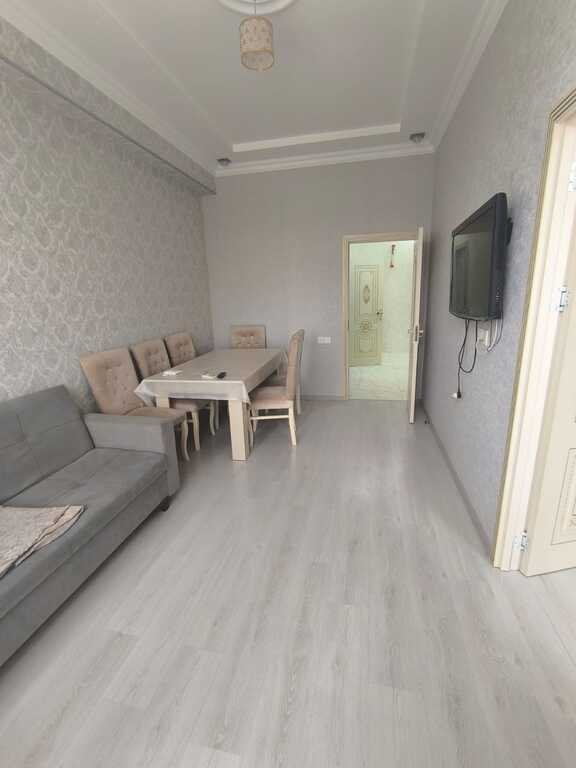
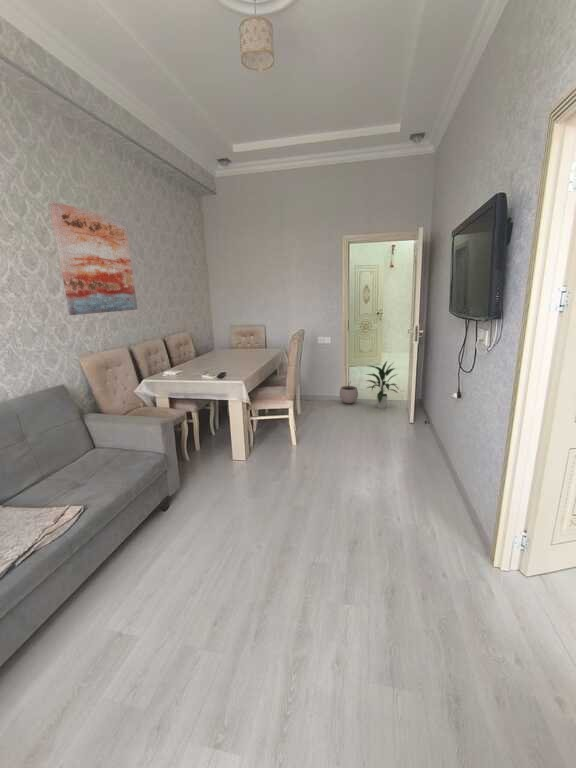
+ plant pot [339,380,359,404]
+ wall art [48,200,138,316]
+ indoor plant [363,360,400,409]
